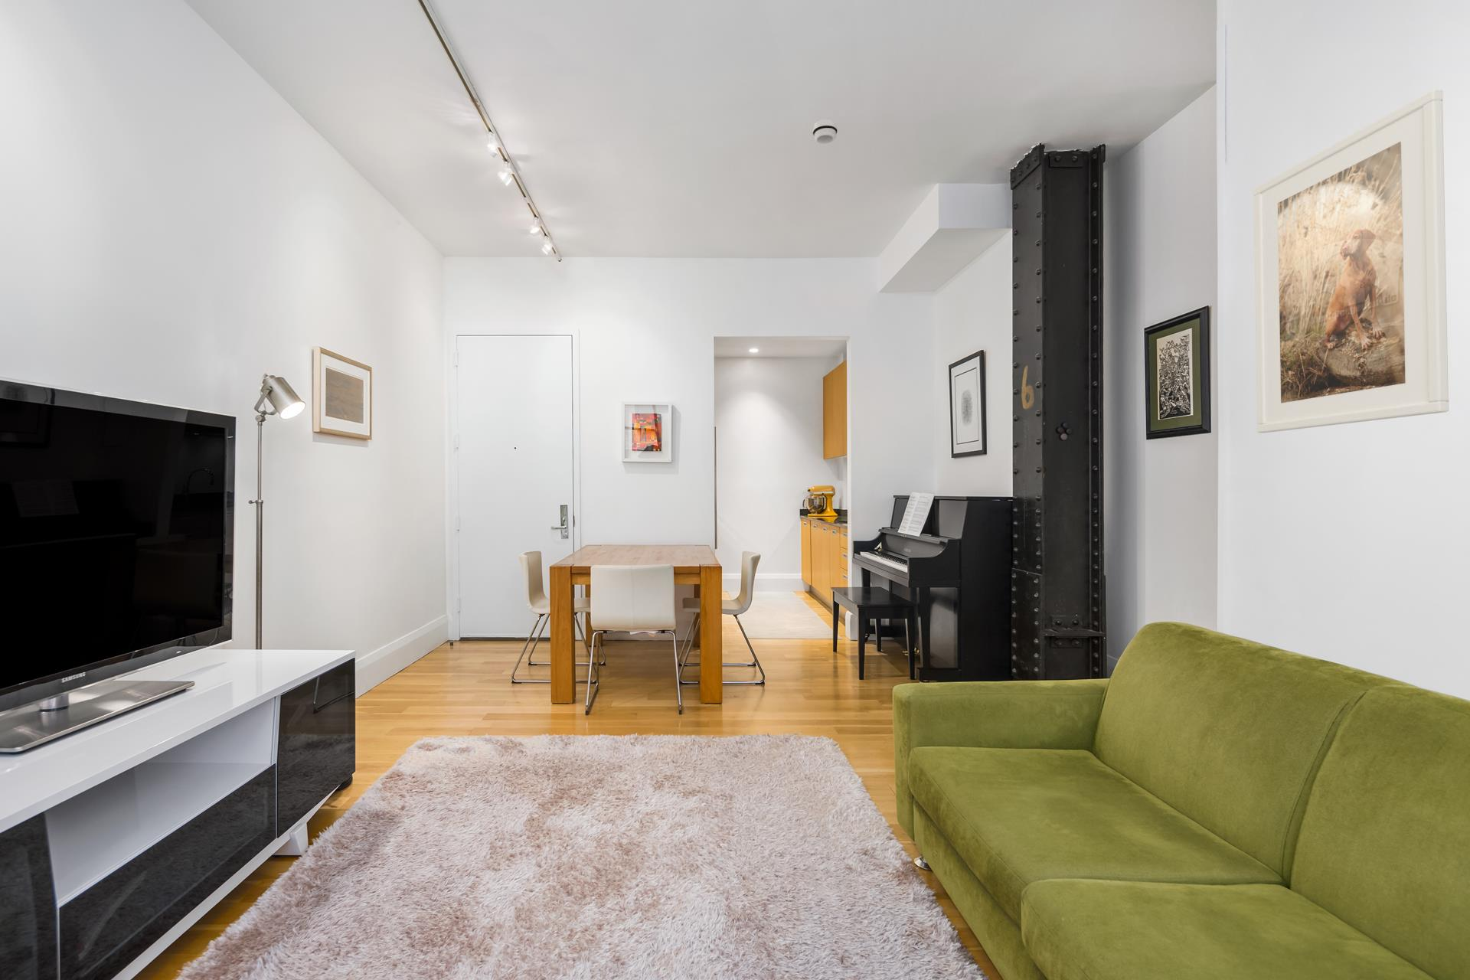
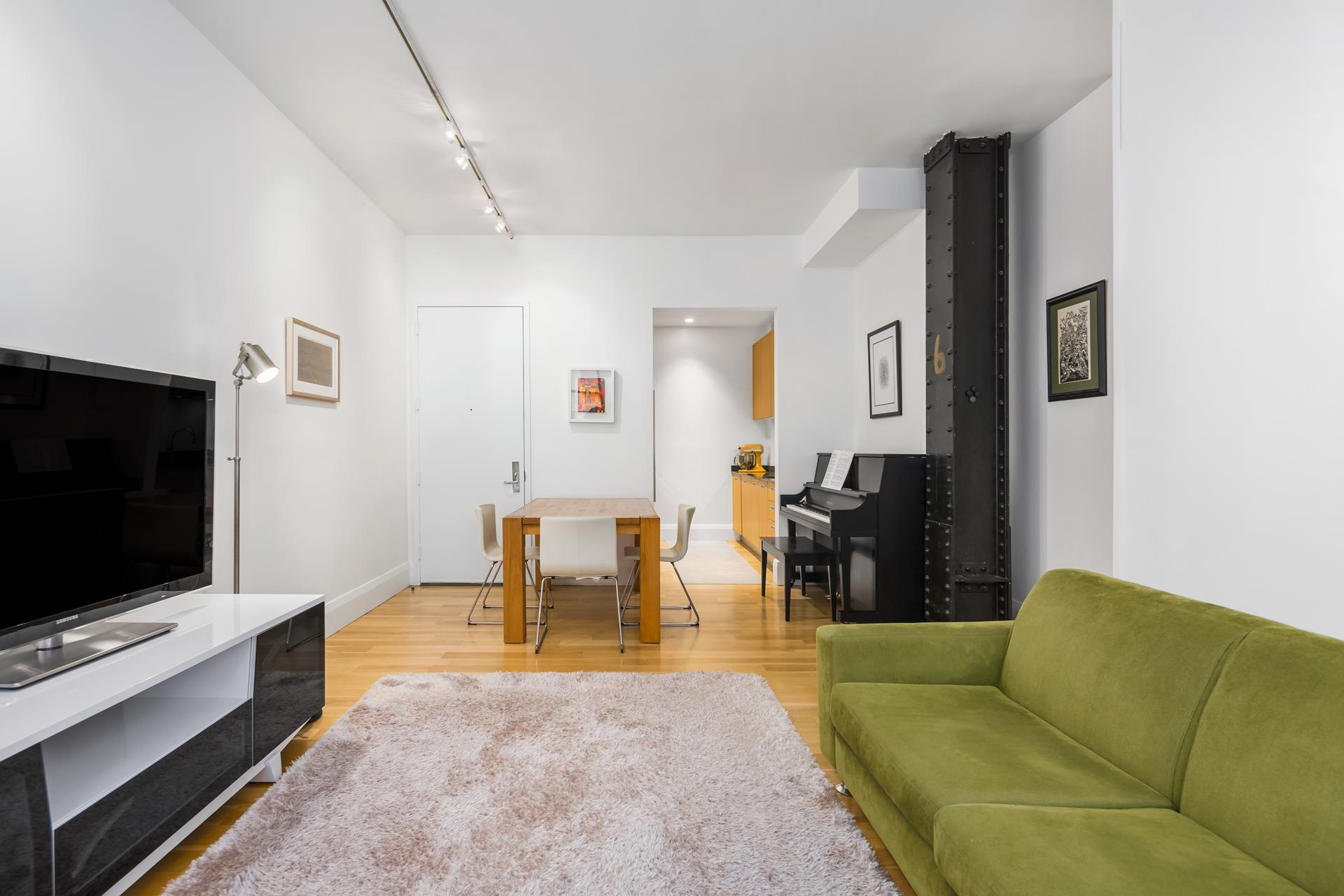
- smoke detector [813,119,838,144]
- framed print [1252,89,1449,433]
